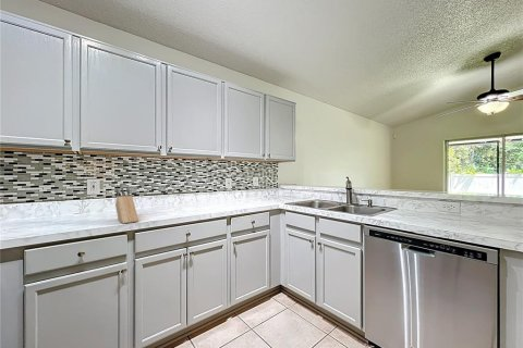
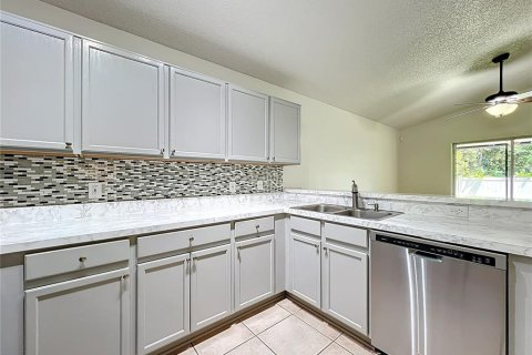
- knife block [114,187,139,224]
